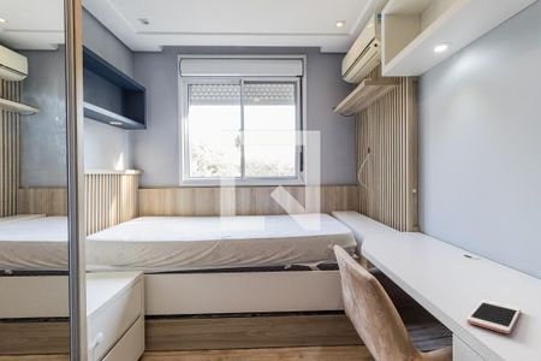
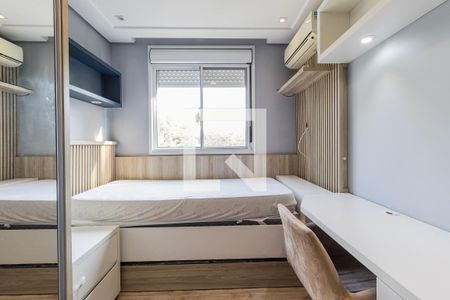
- cell phone [465,298,522,335]
